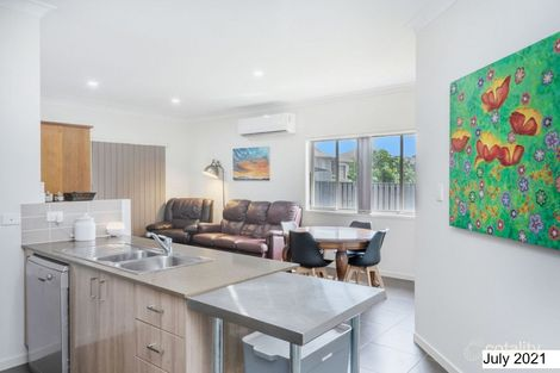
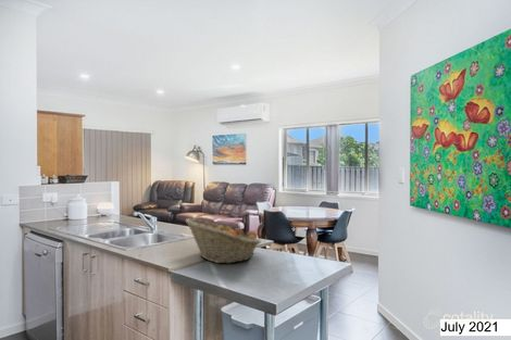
+ fruit basket [185,217,262,264]
